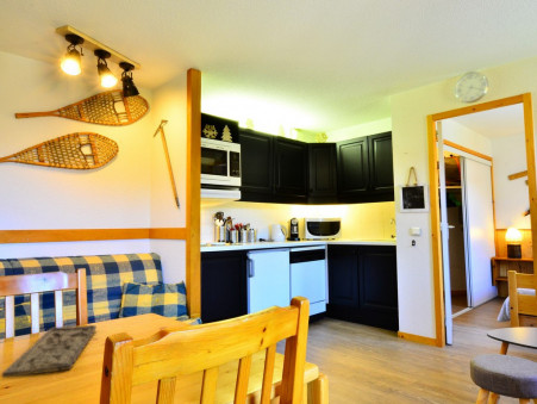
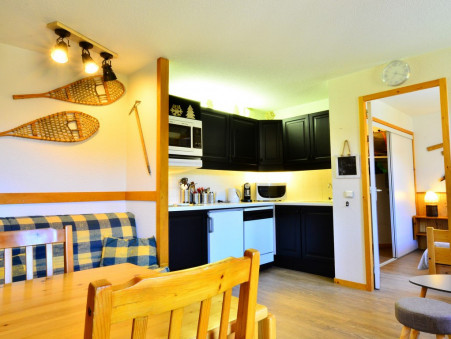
- cutting board [1,324,98,379]
